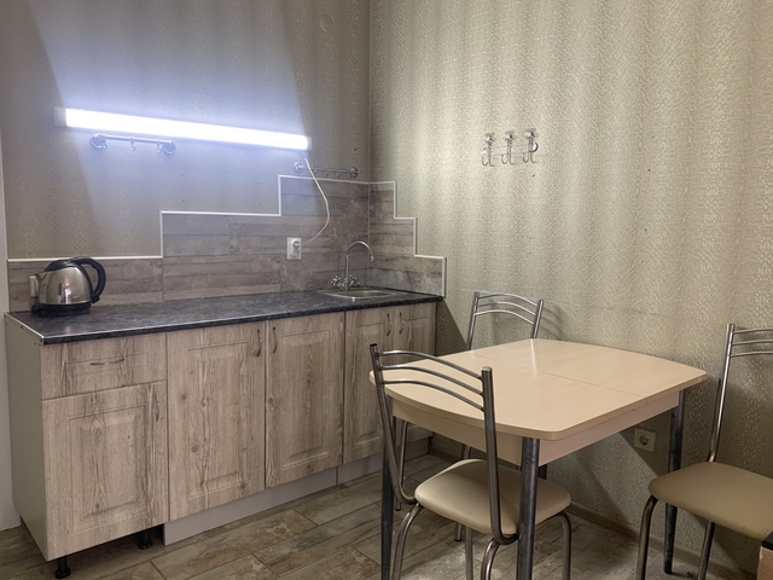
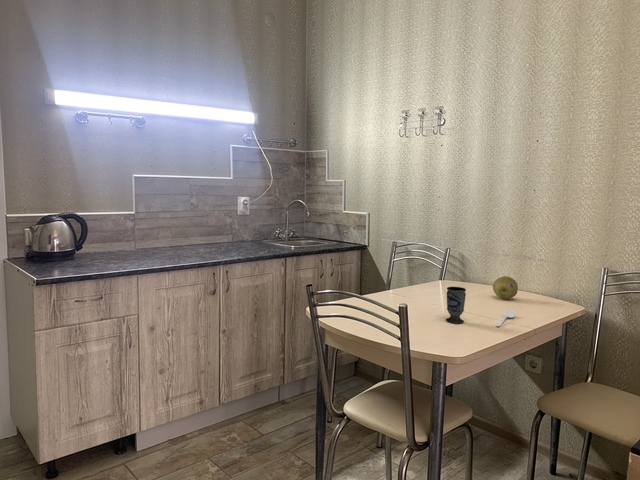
+ fruit [492,275,519,300]
+ spoon [495,309,516,328]
+ cup [445,286,467,324]
